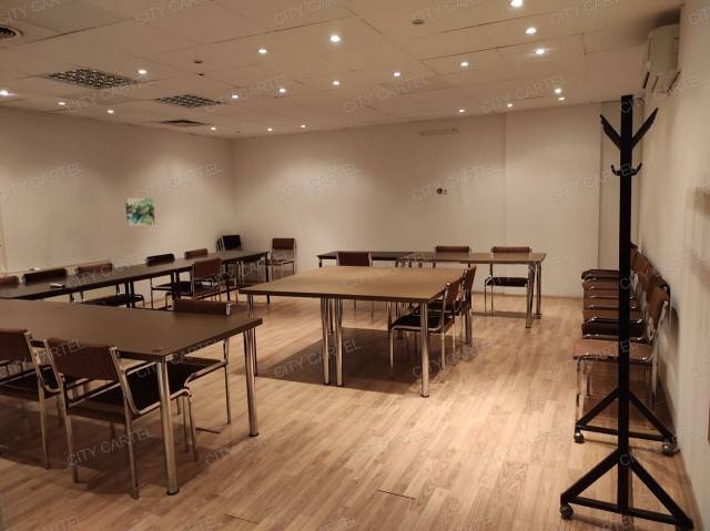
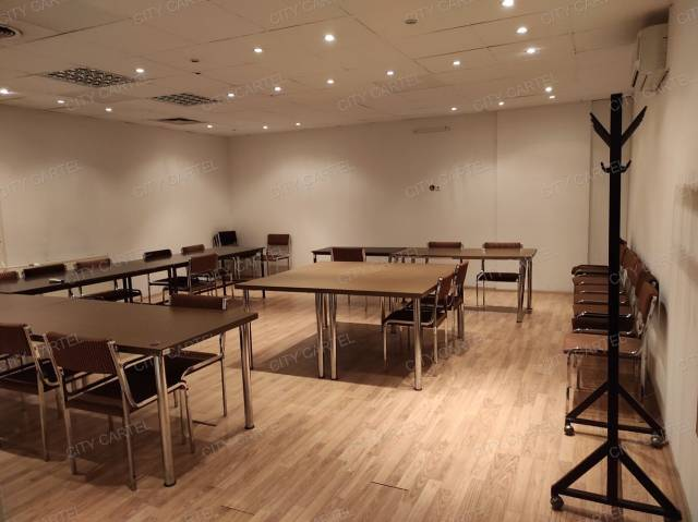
- wall art [124,197,156,227]
